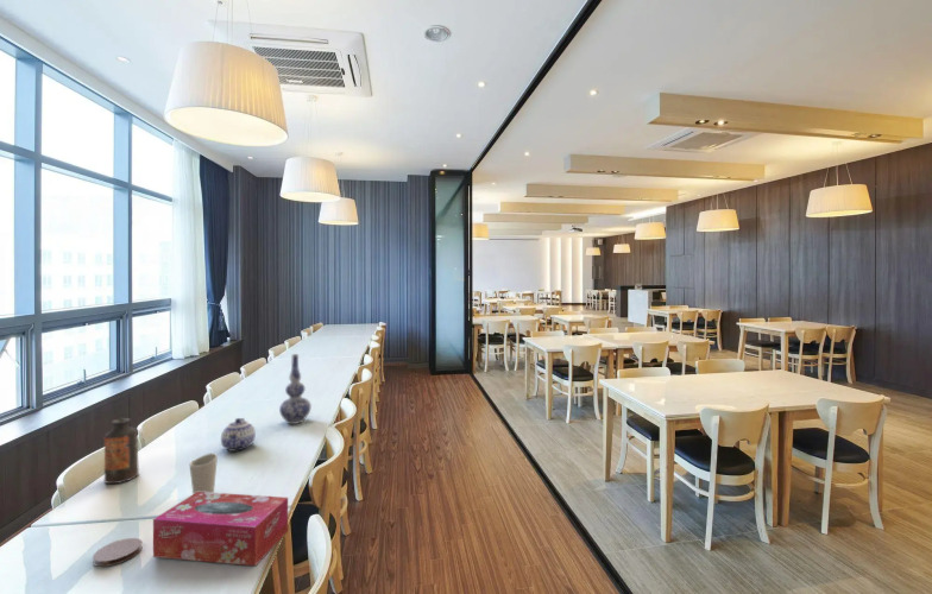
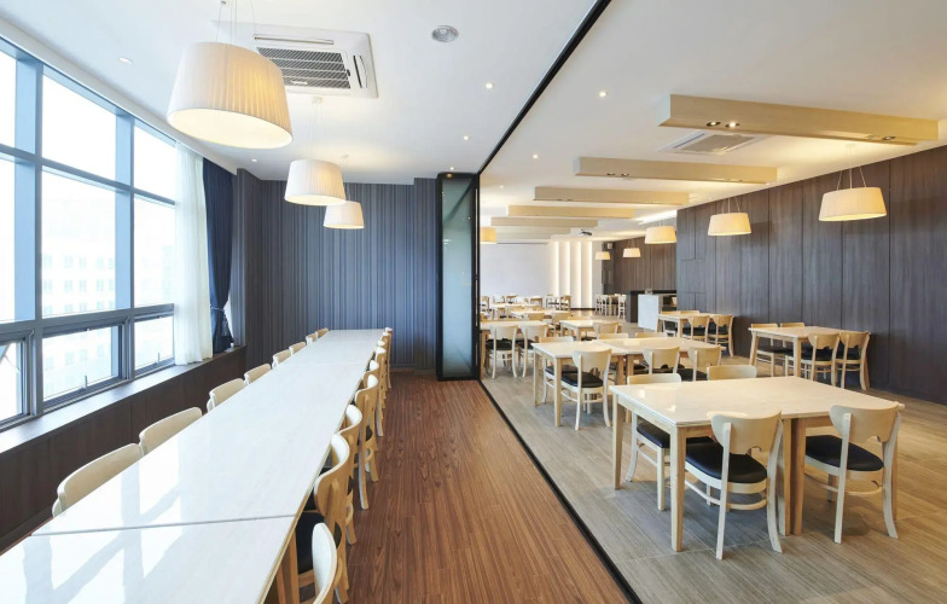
- vase [278,353,313,425]
- tissue box [152,492,289,567]
- coaster [92,537,143,568]
- teapot [220,417,257,453]
- bottle [103,417,140,485]
- cup [189,453,219,495]
